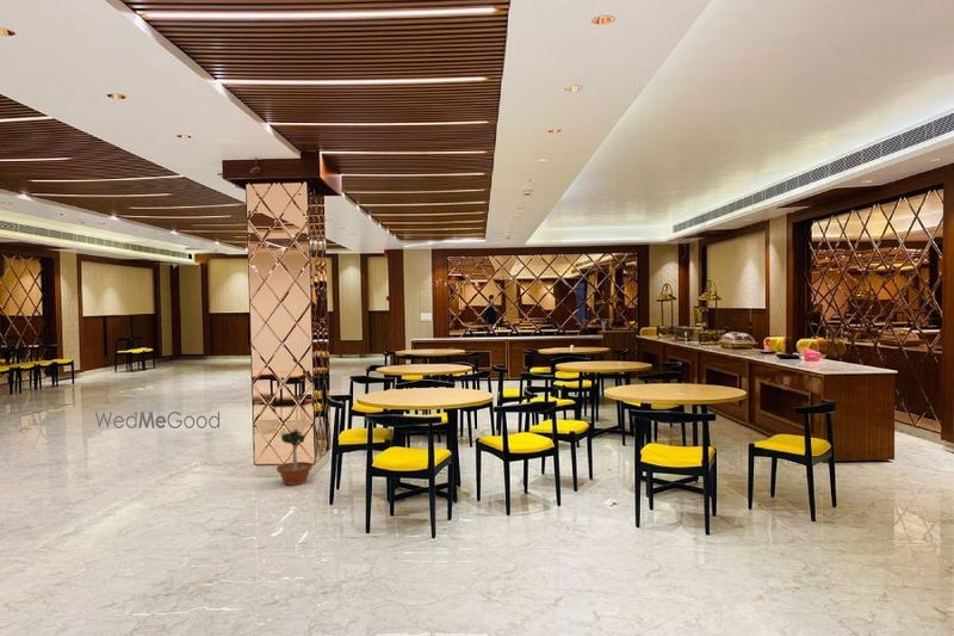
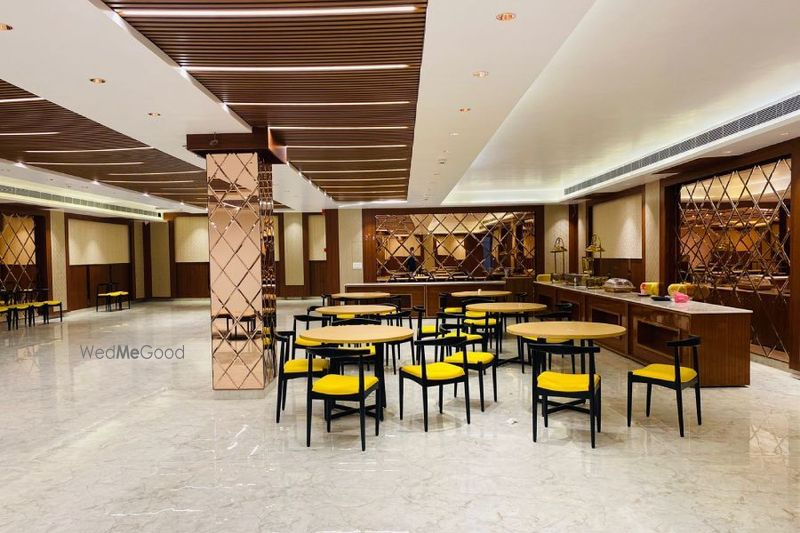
- potted tree [275,424,314,487]
